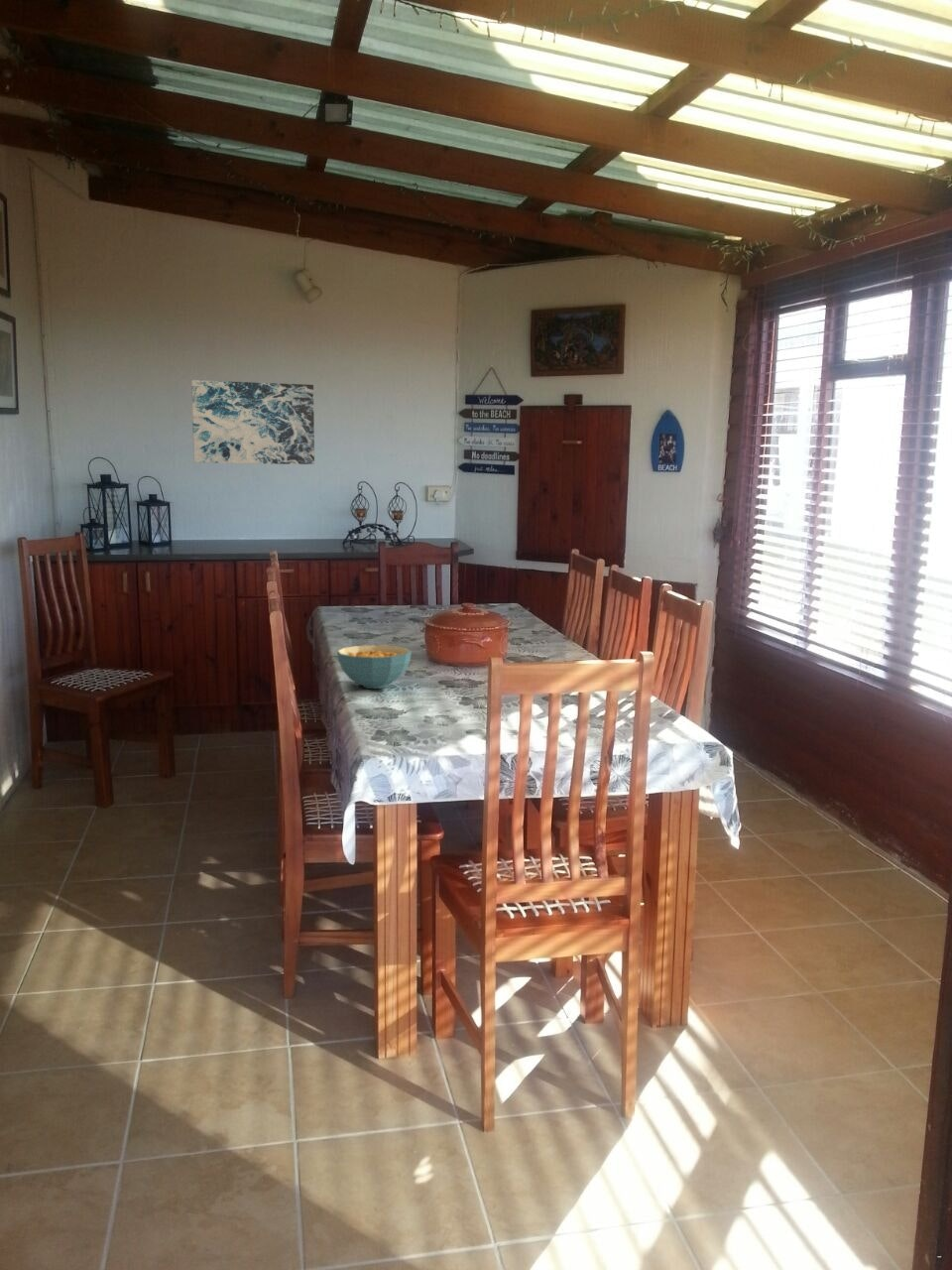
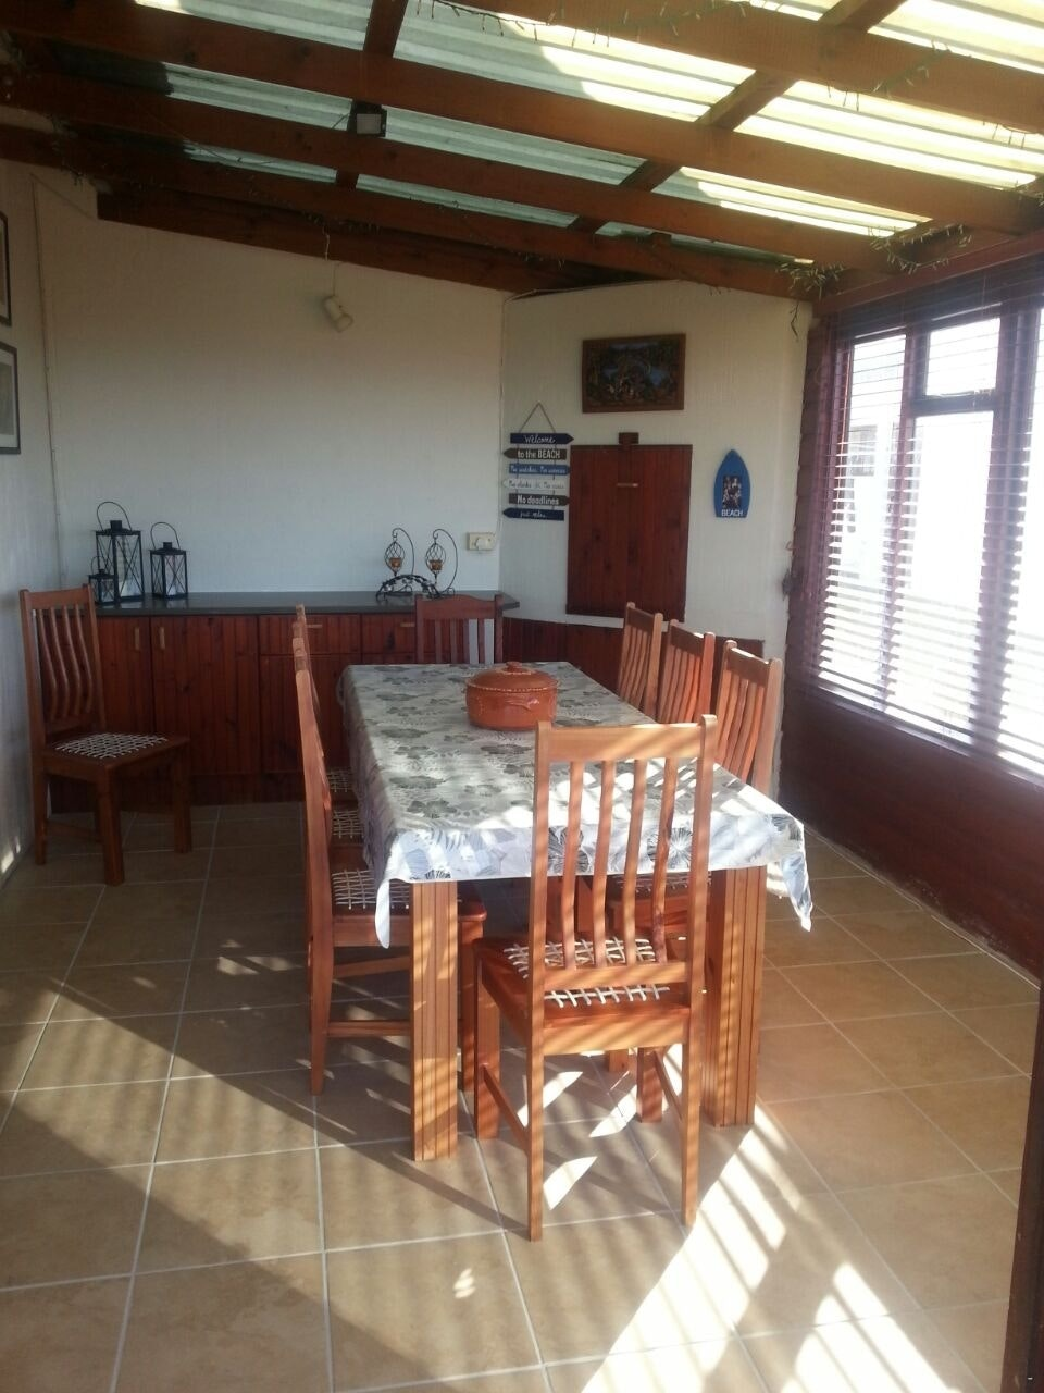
- cereal bowl [336,644,413,690]
- wall art [190,379,315,465]
